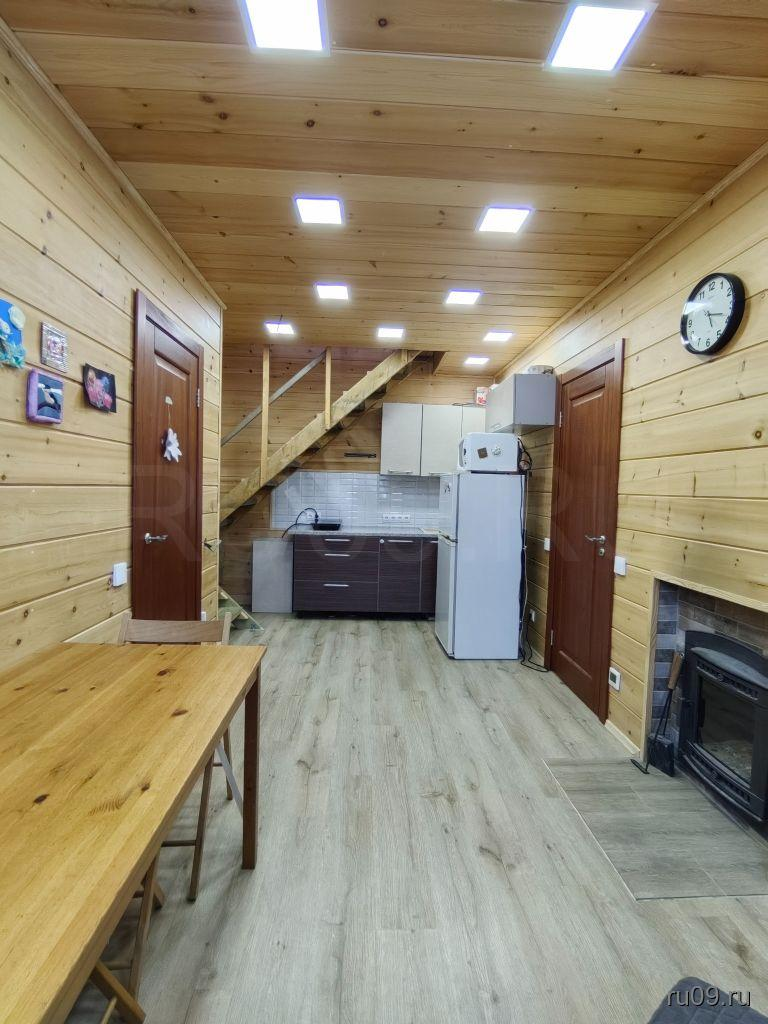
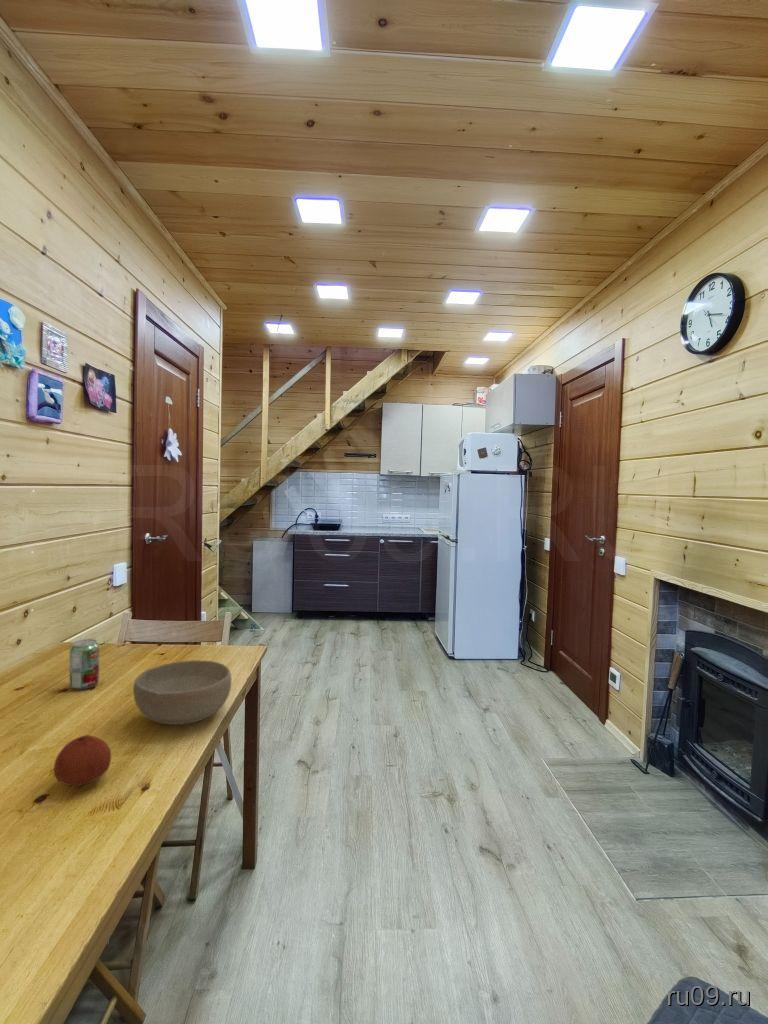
+ bowl [132,659,232,726]
+ beverage can [69,638,100,690]
+ fruit [53,734,112,787]
